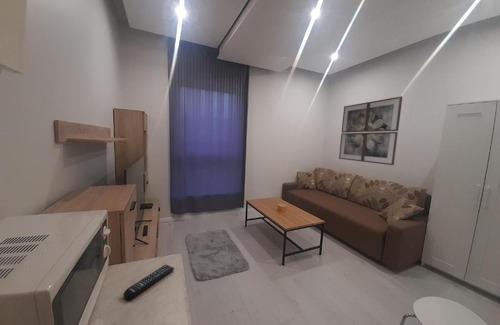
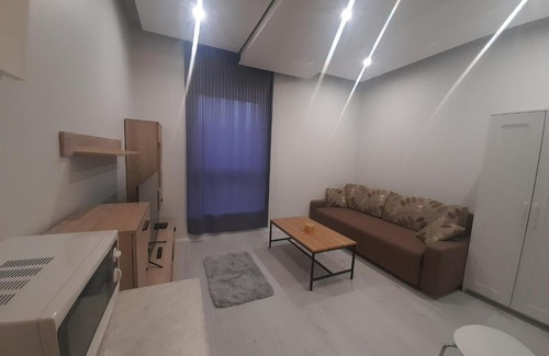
- wall art [338,95,403,166]
- remote control [123,264,175,301]
